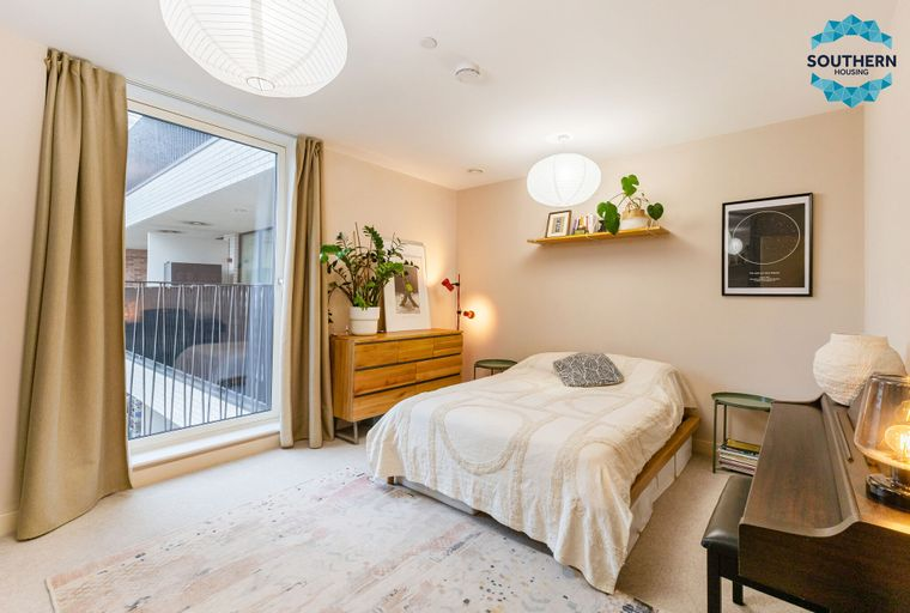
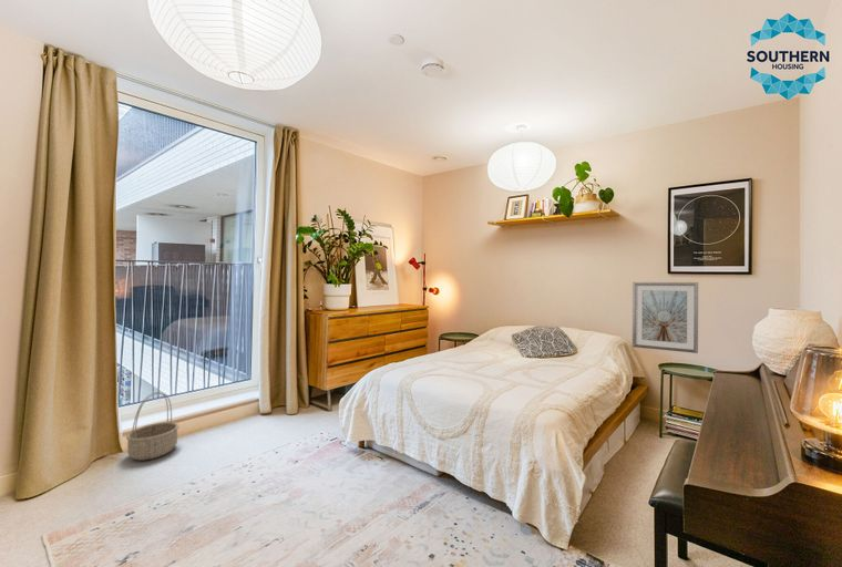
+ basket [125,391,179,462]
+ picture frame [632,281,699,354]
